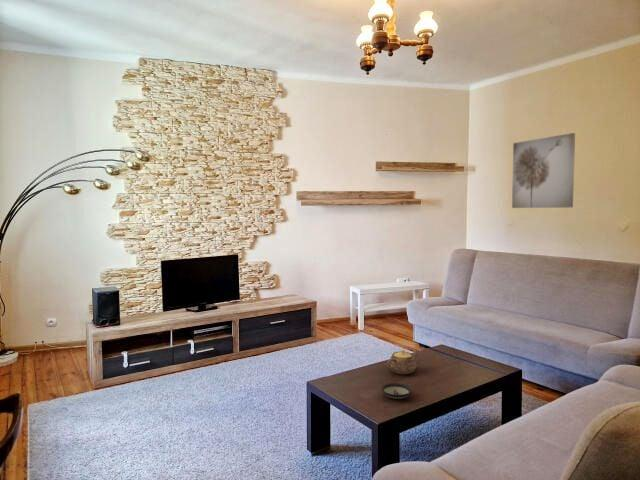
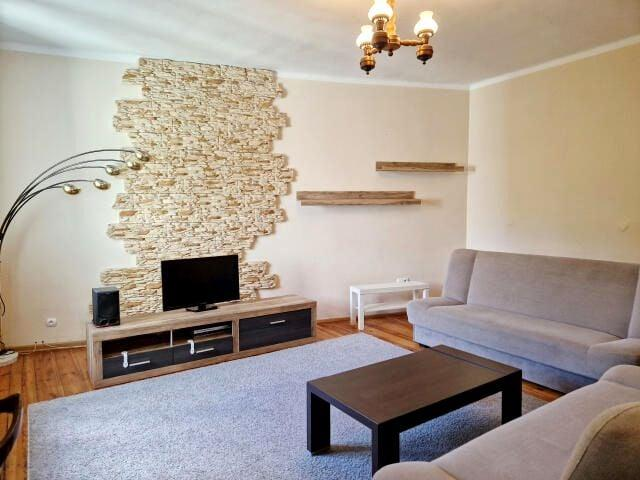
- teapot [386,349,420,375]
- wall art [511,132,576,209]
- saucer [380,382,413,400]
